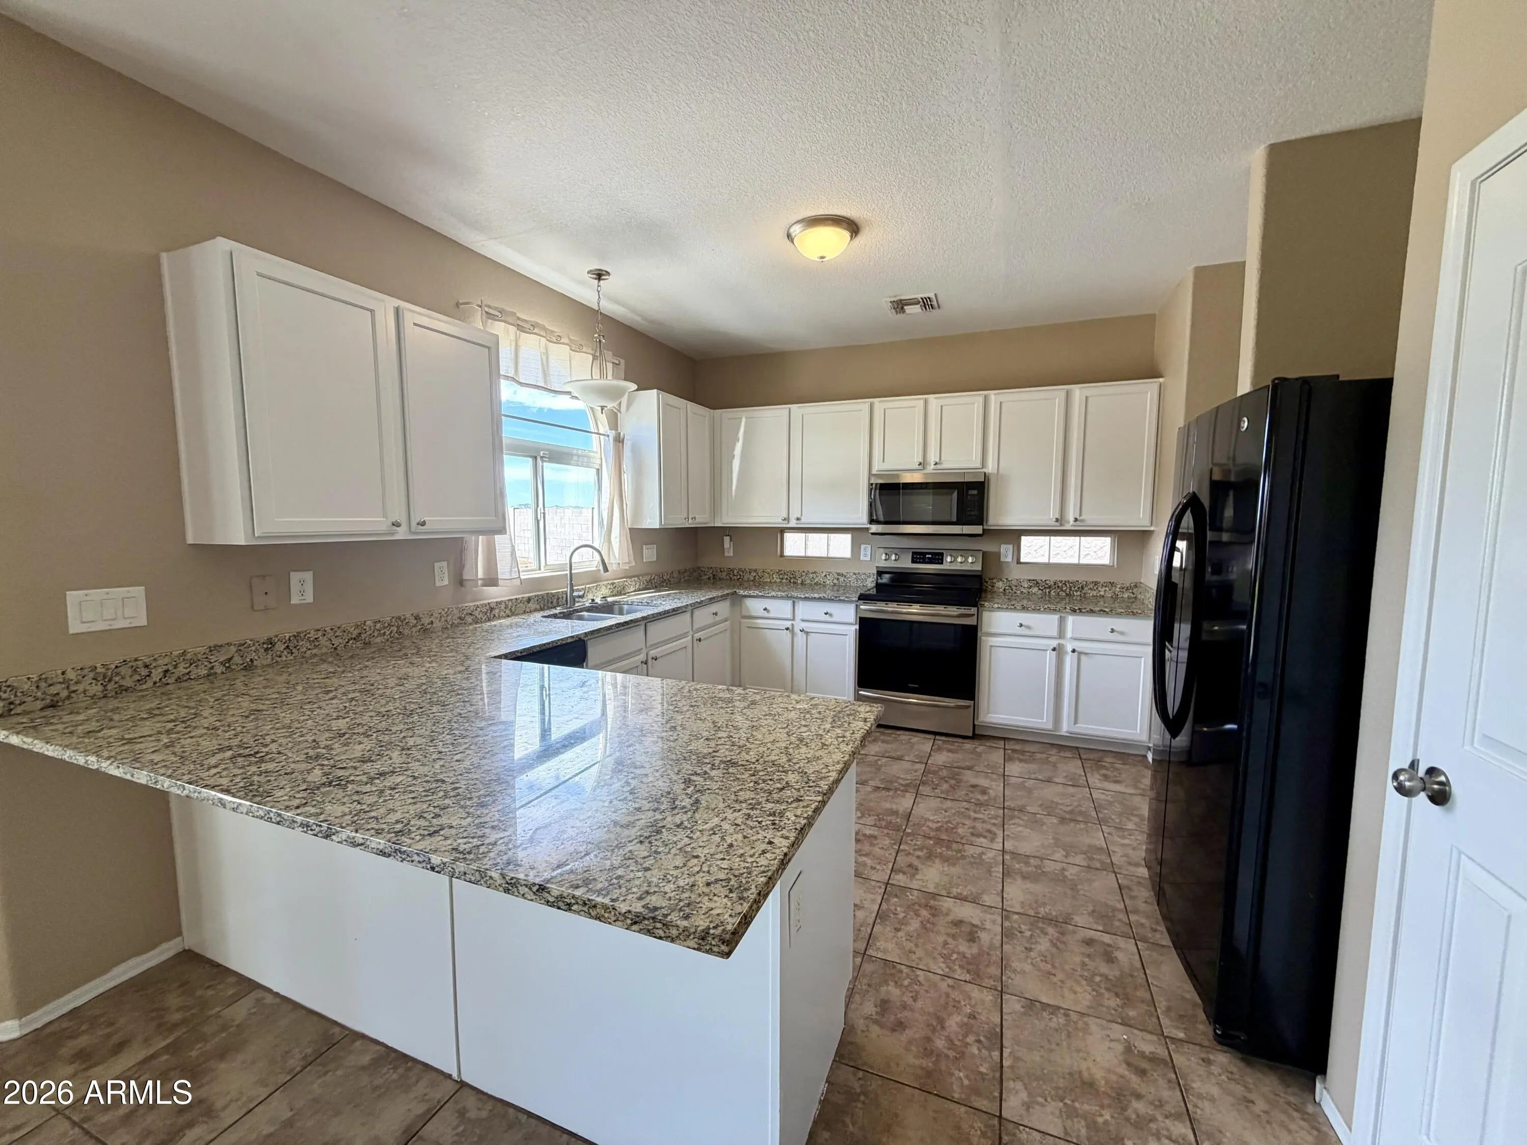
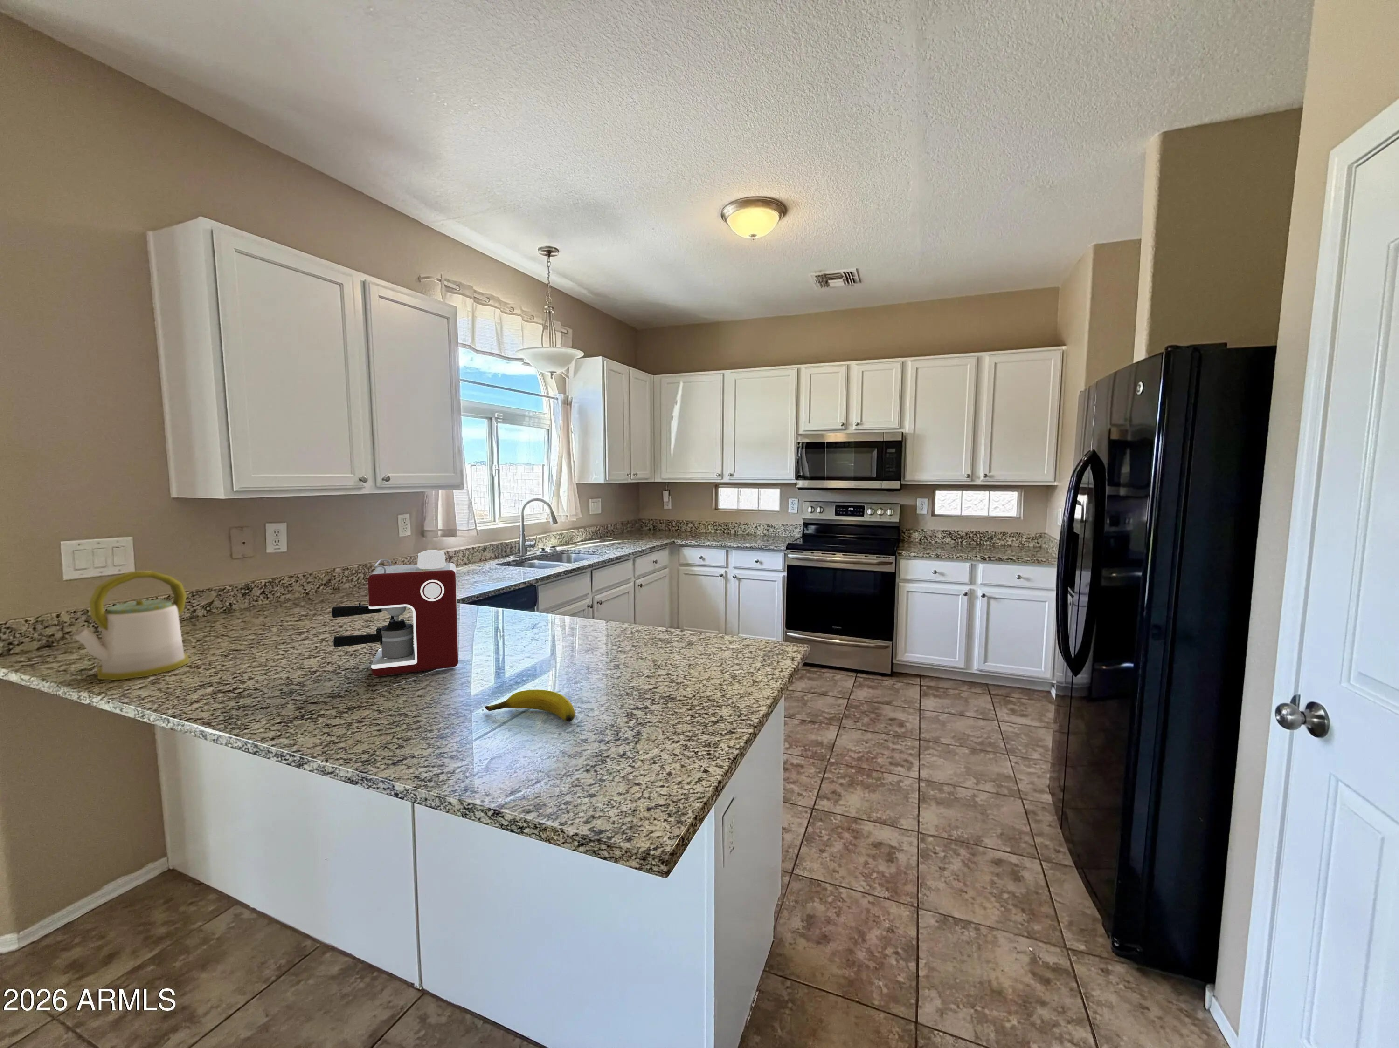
+ coffee maker [332,549,458,677]
+ kettle [73,570,189,680]
+ banana [485,689,575,722]
